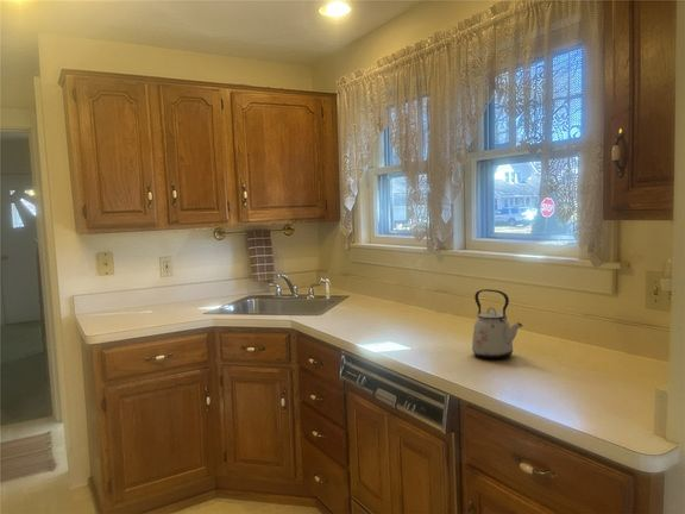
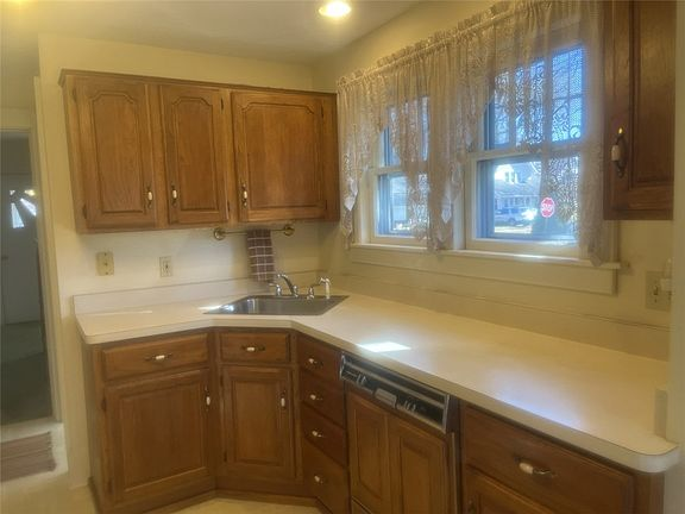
- kettle [471,288,523,359]
